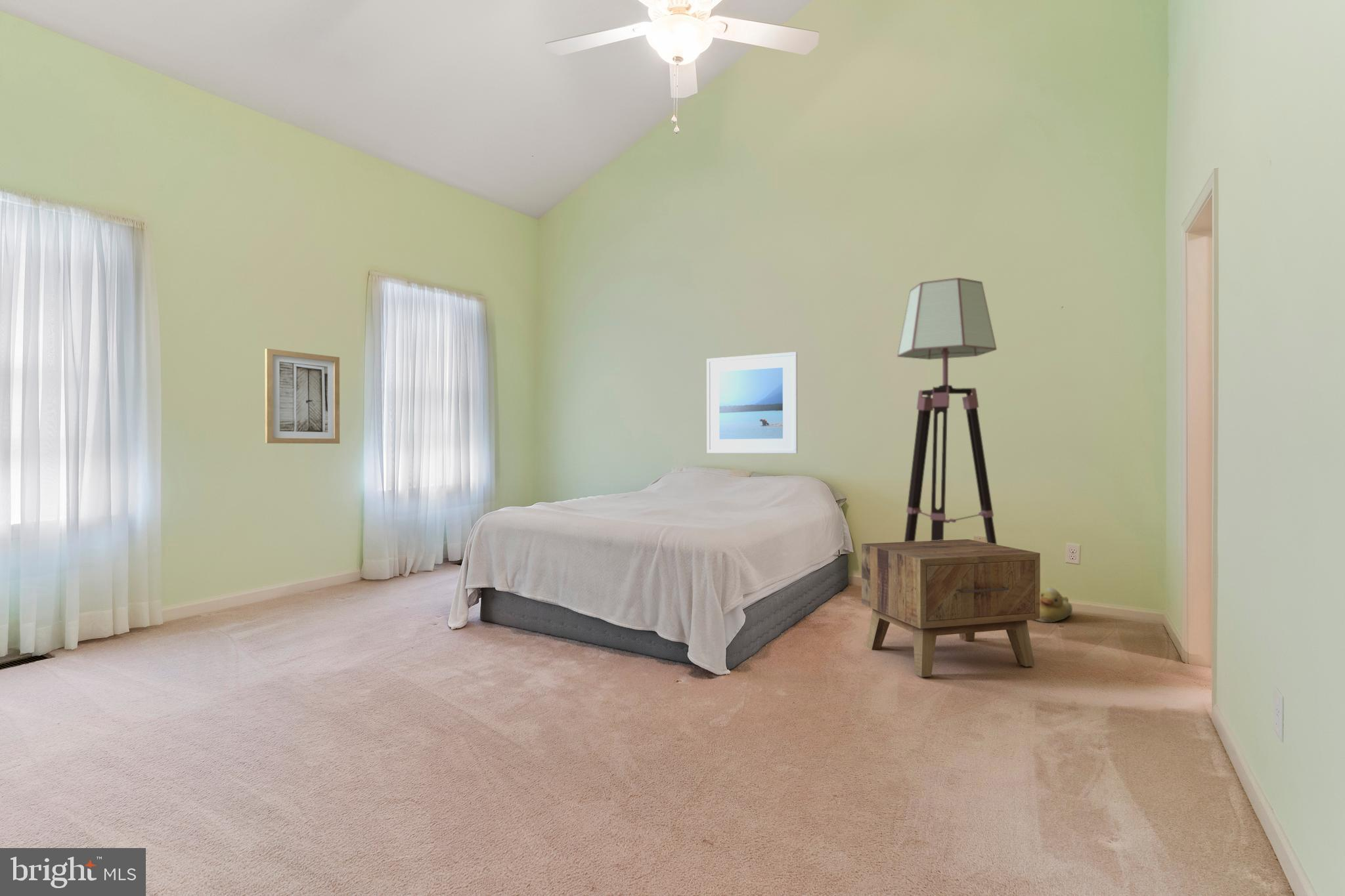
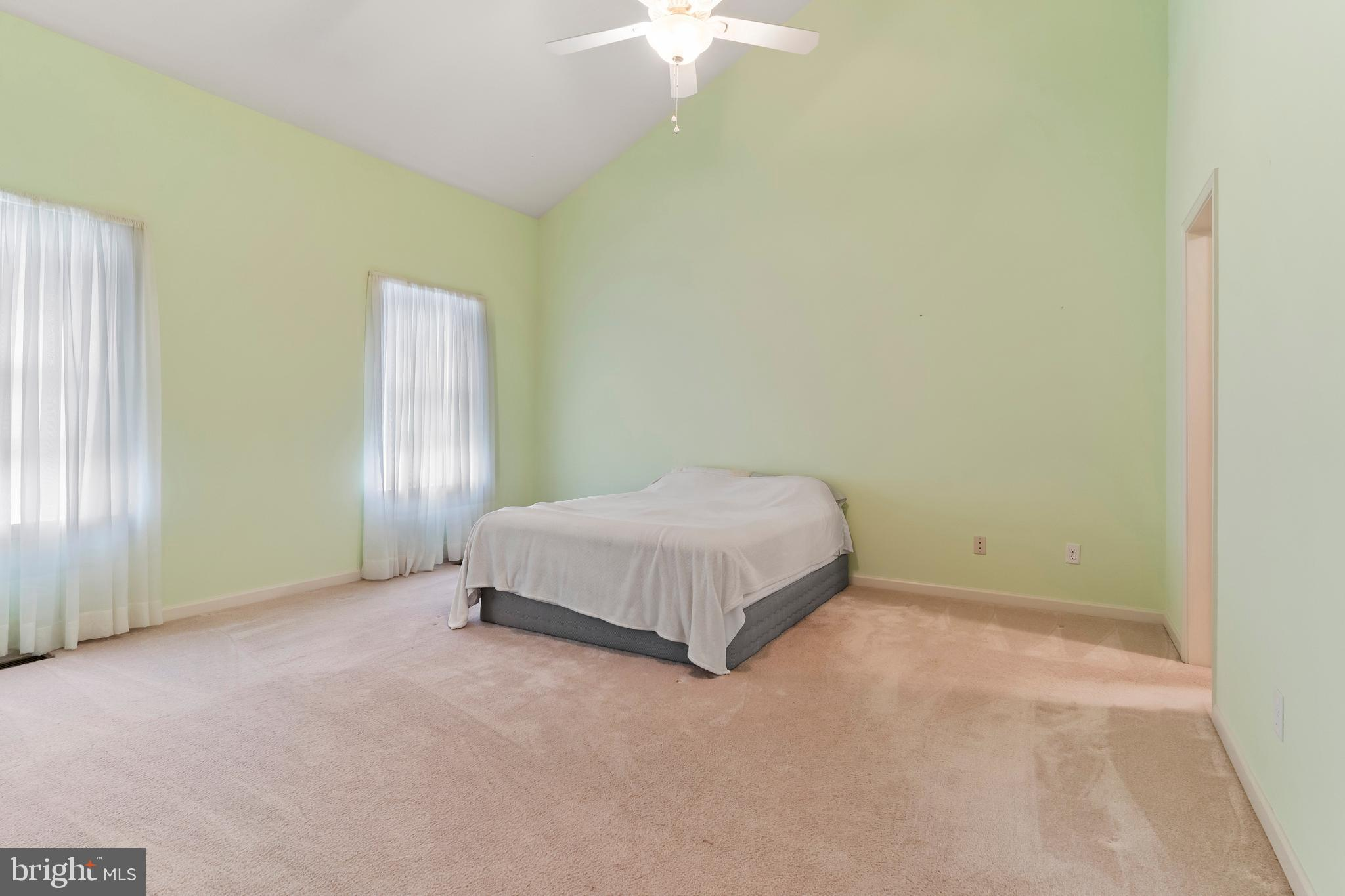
- wall art [265,348,340,444]
- floor lamp [896,277,998,545]
- side table [861,539,1041,678]
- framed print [706,351,798,454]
- rubber duck [1034,587,1073,623]
